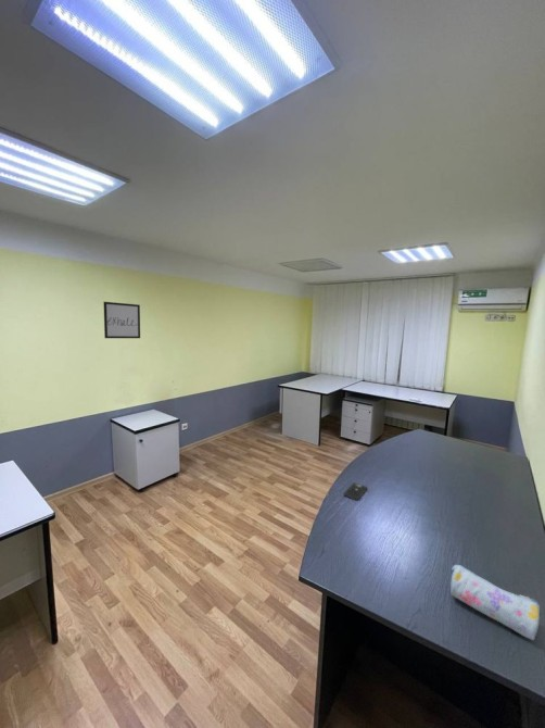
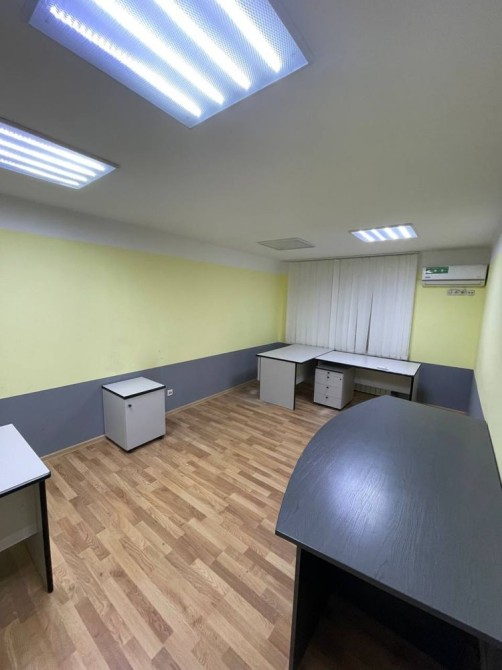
- smartphone [343,481,368,501]
- wall art [102,301,141,339]
- pencil case [449,564,542,641]
